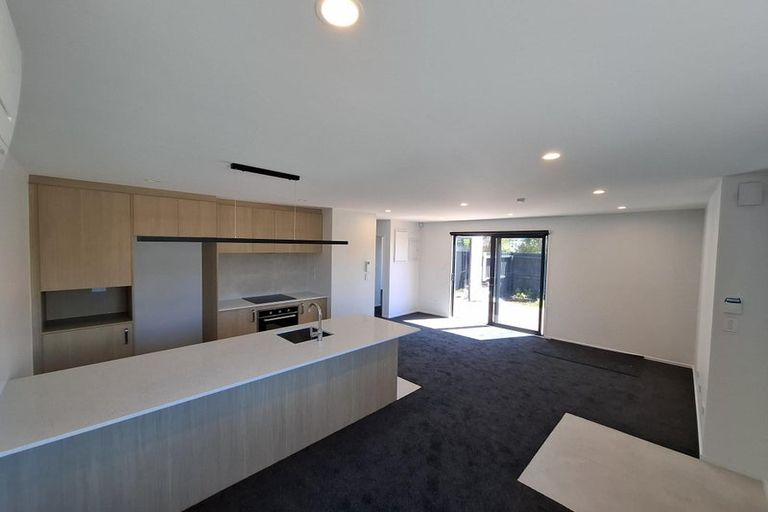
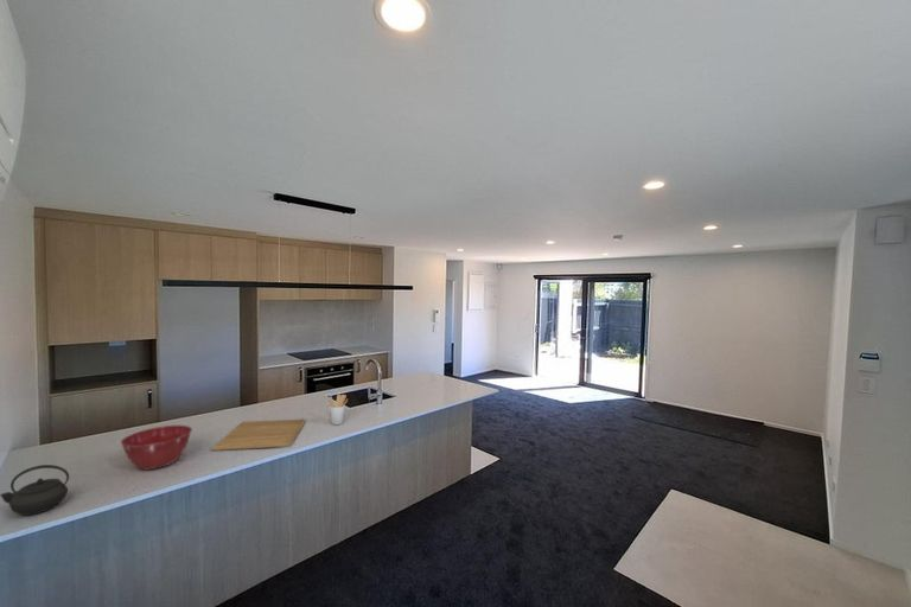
+ chopping board [211,418,307,452]
+ kettle [0,464,70,517]
+ mixing bowl [120,424,193,471]
+ utensil holder [327,394,349,426]
